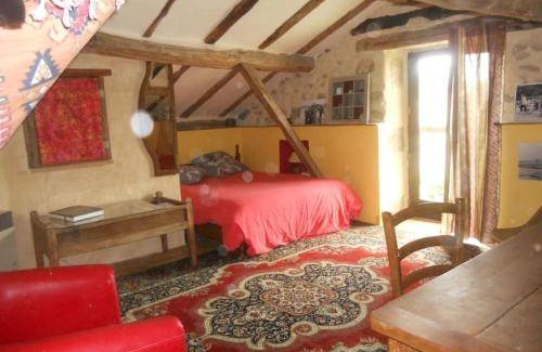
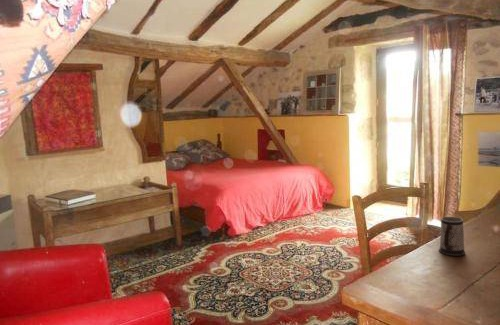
+ mug [438,216,466,257]
